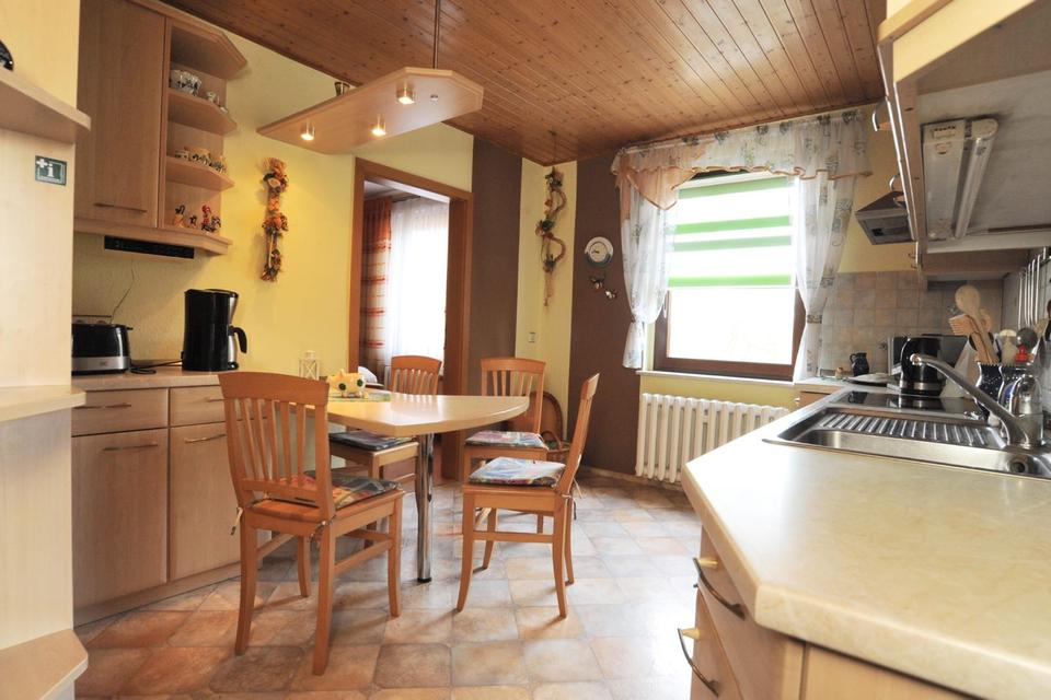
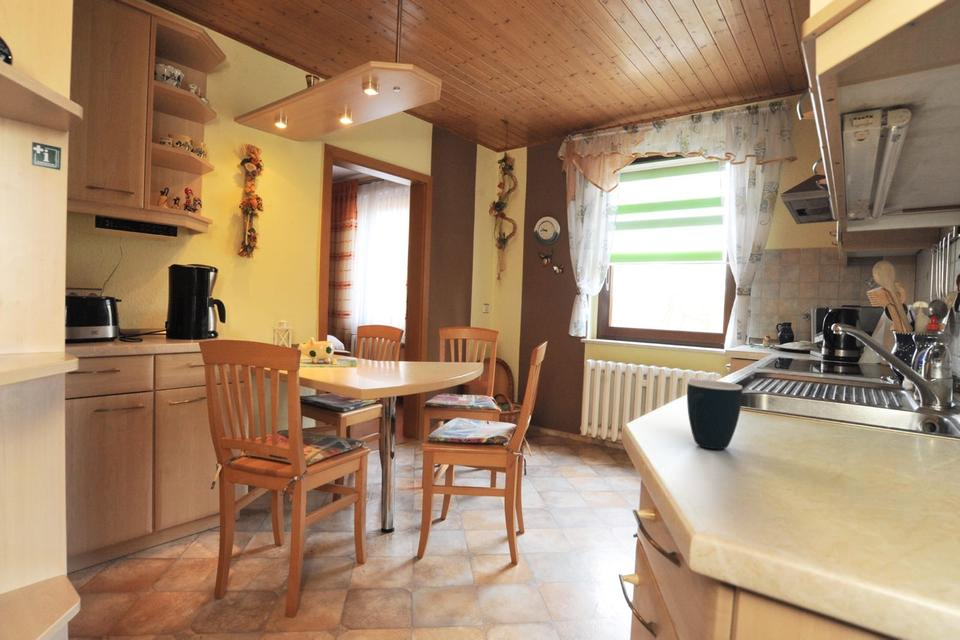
+ mug [686,379,743,450]
